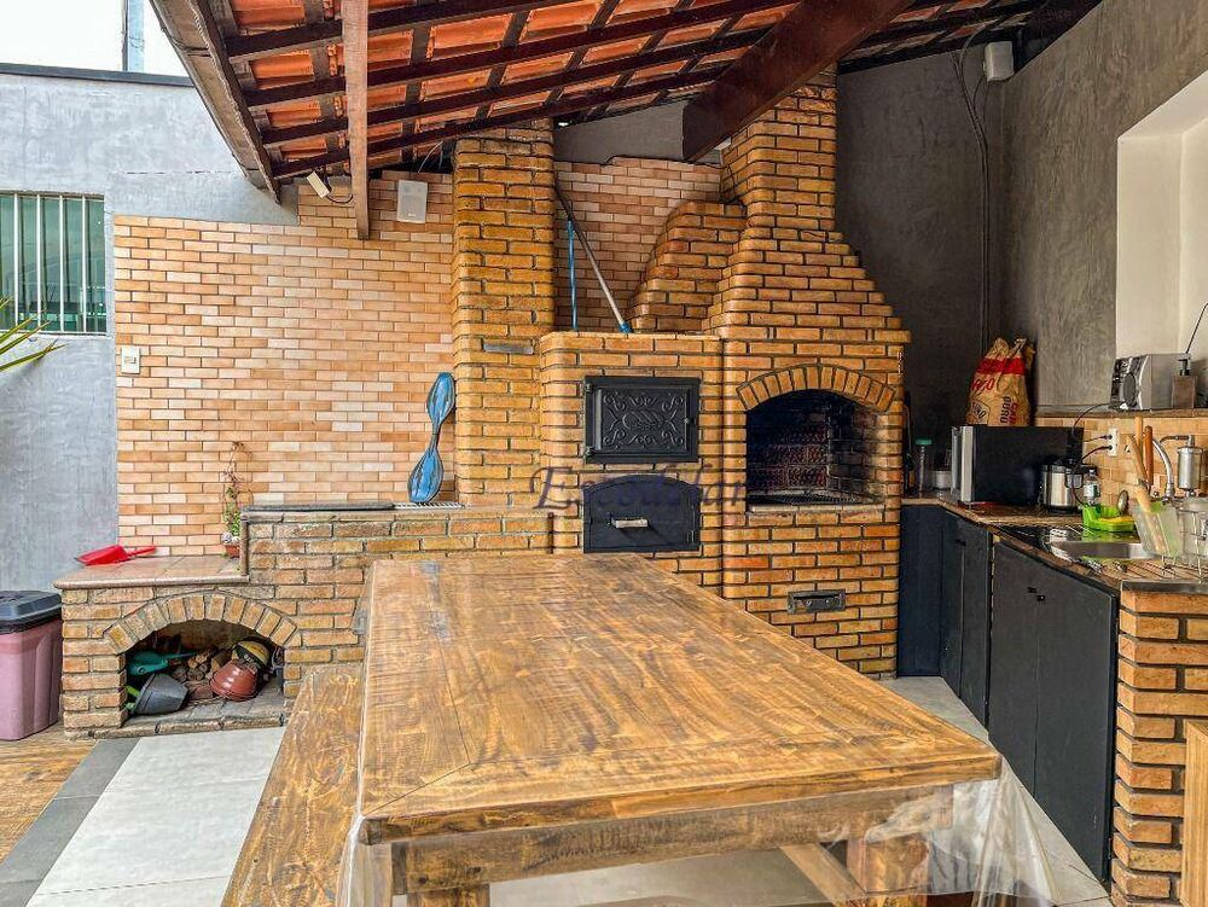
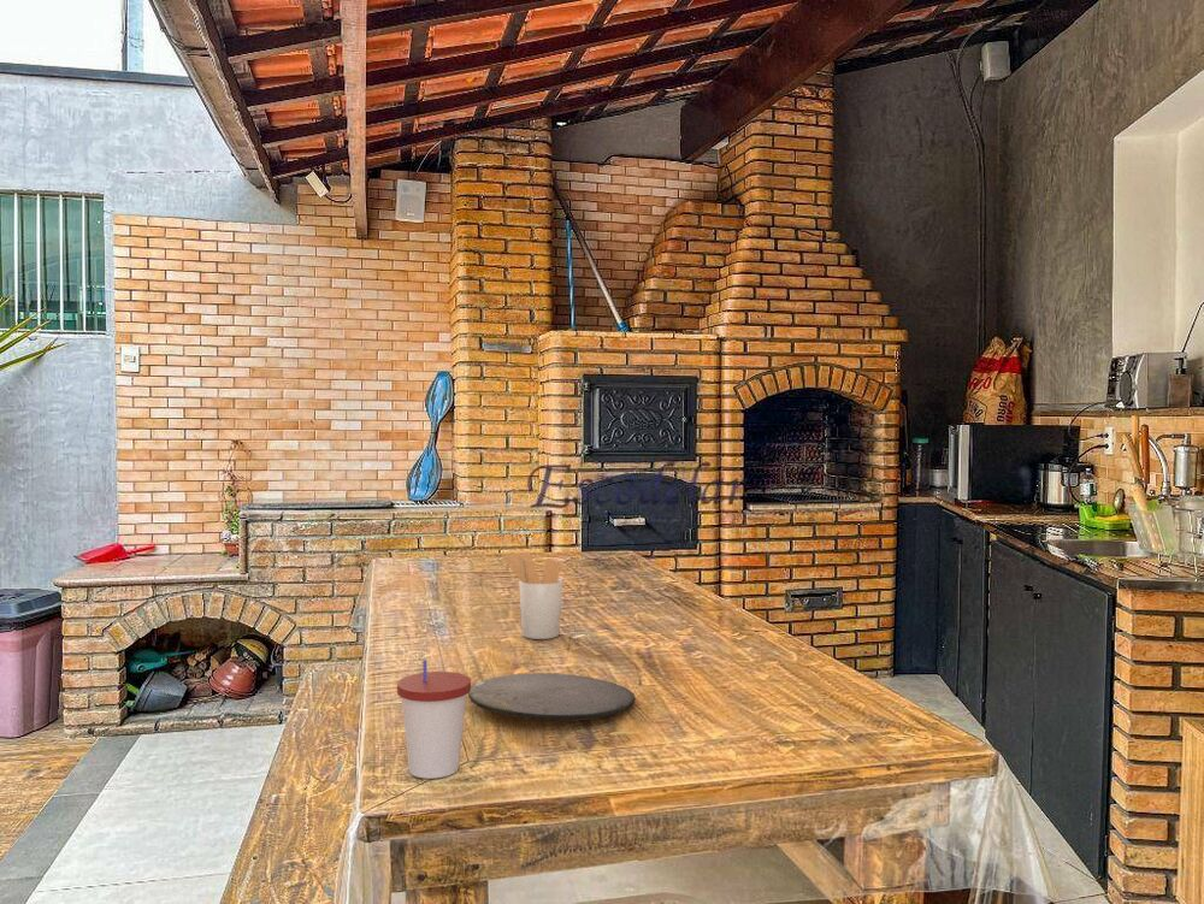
+ plate [467,672,637,721]
+ utensil holder [502,551,563,640]
+ cup [396,658,472,780]
